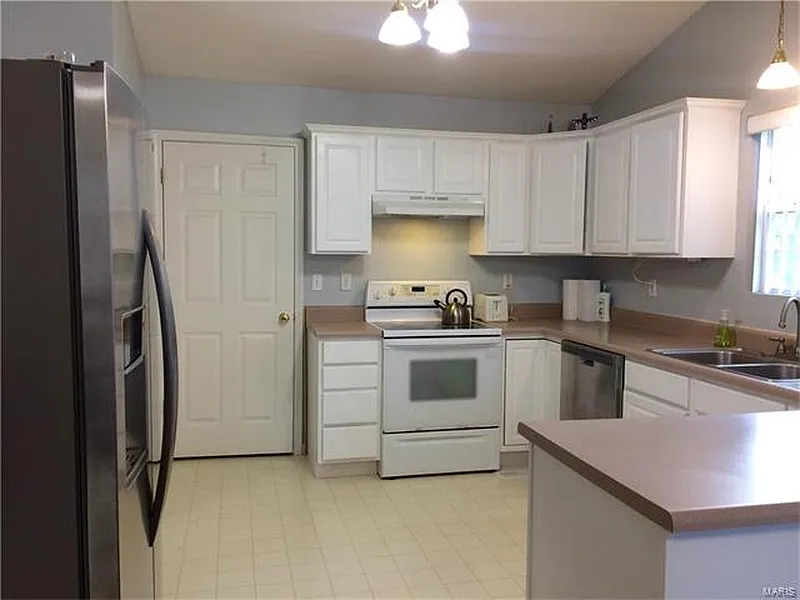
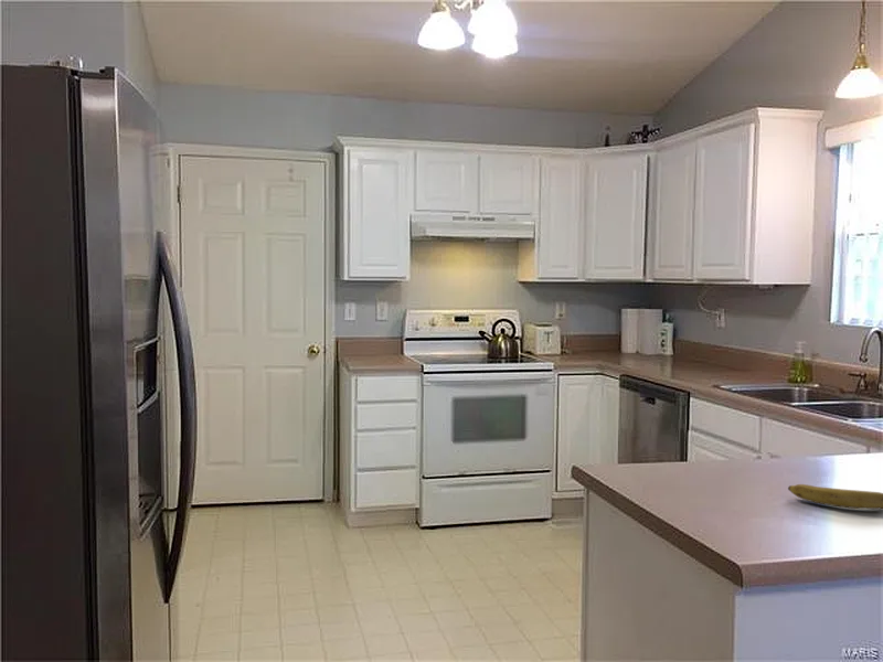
+ fruit [787,483,883,511]
